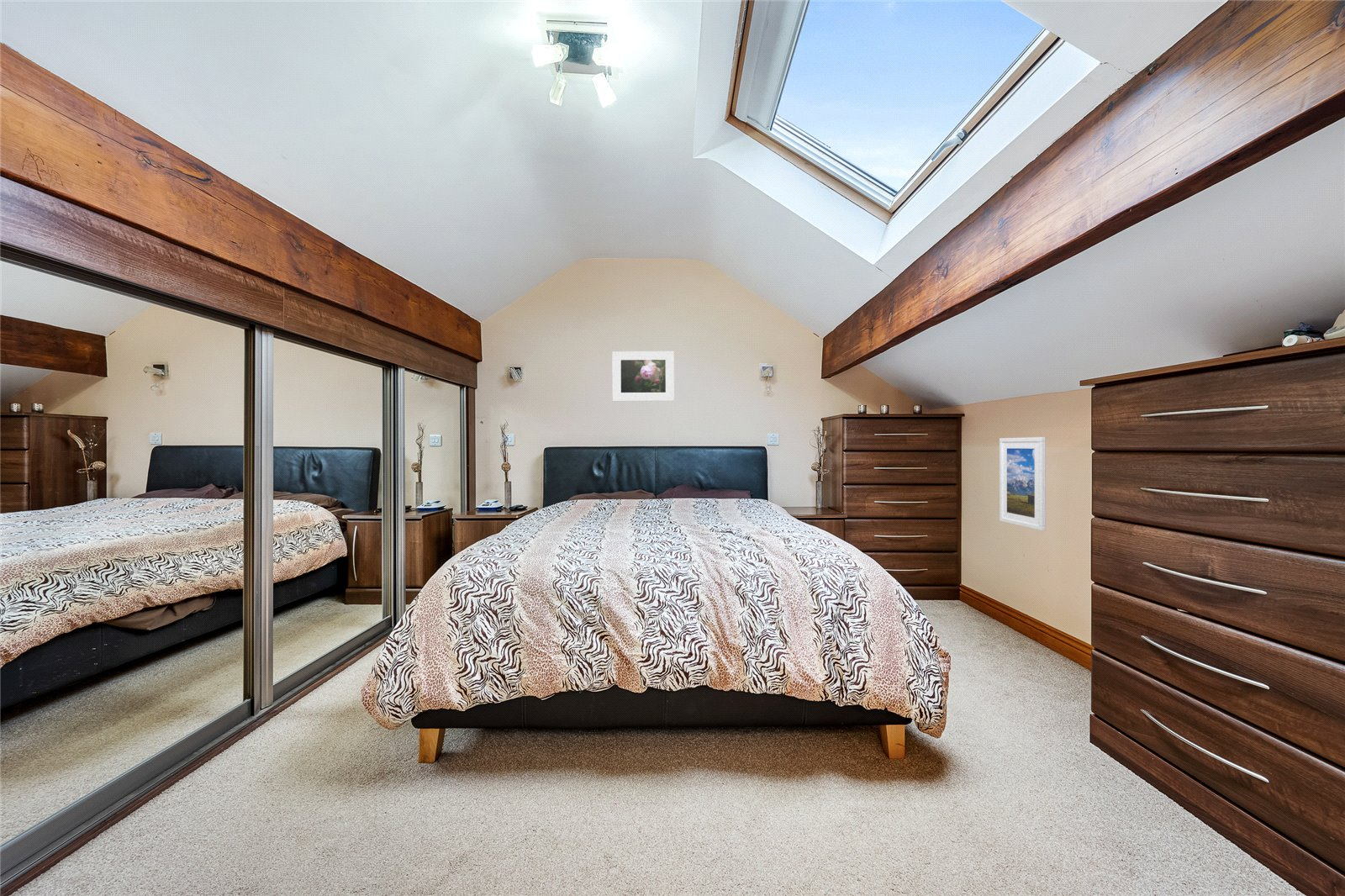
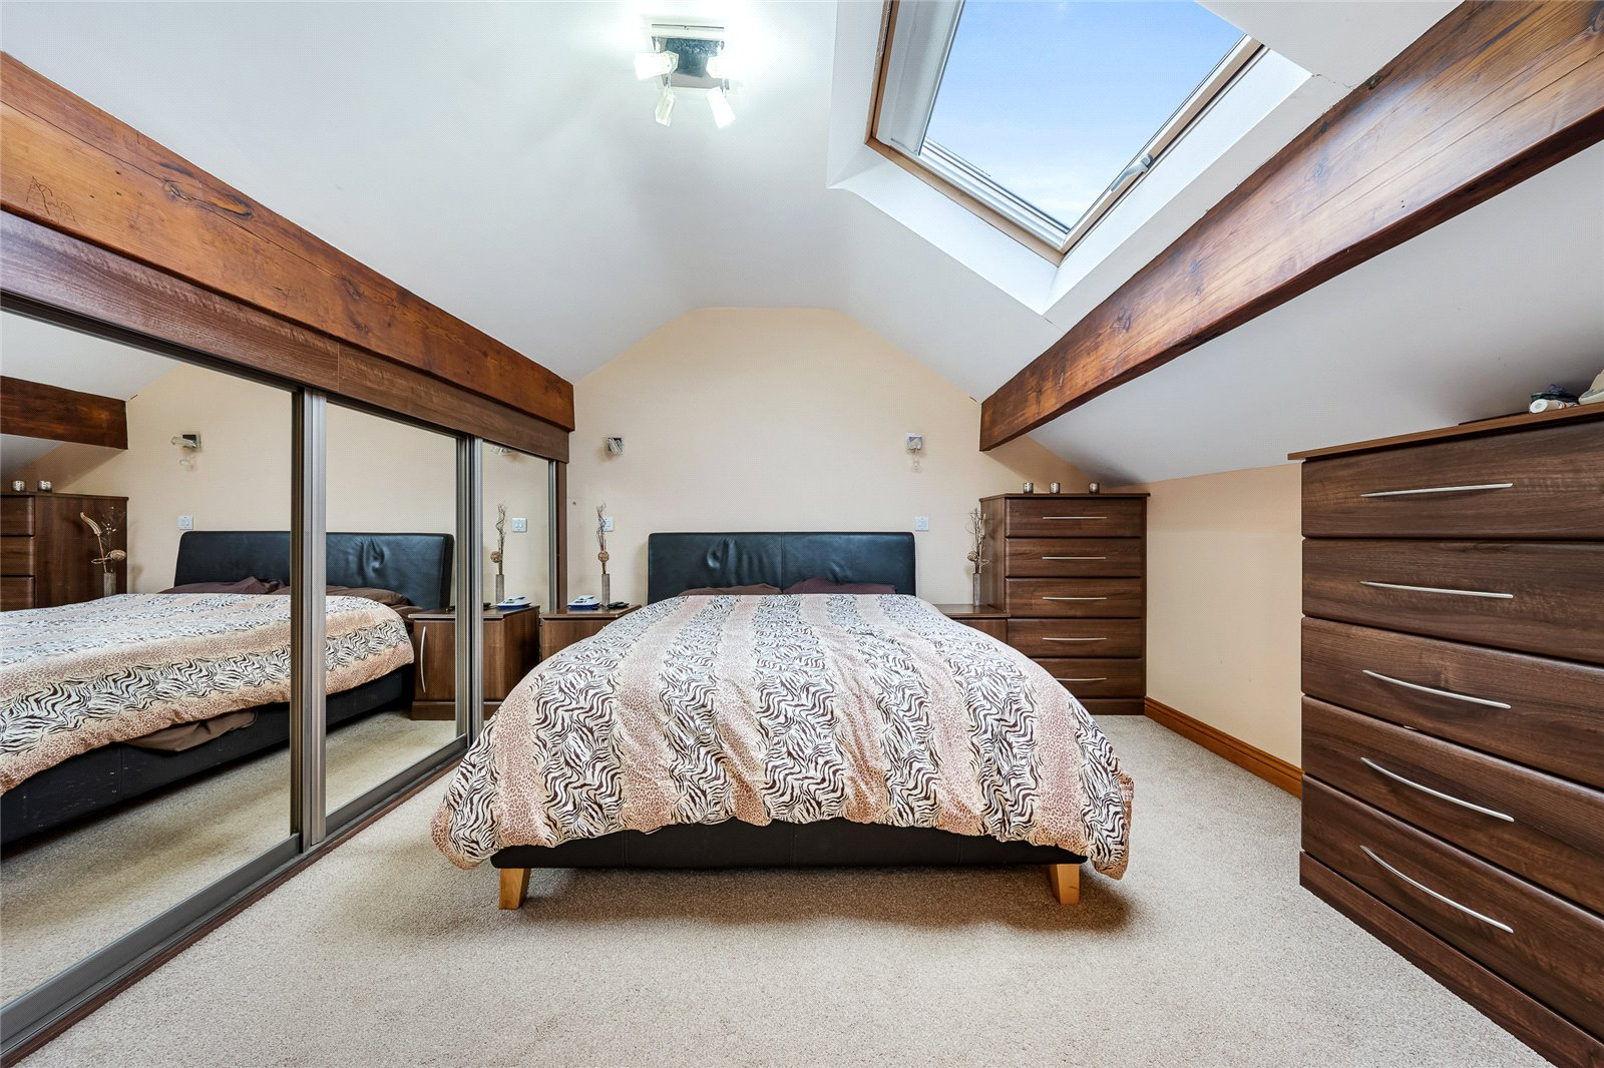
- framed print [999,436,1047,531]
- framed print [611,350,675,402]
